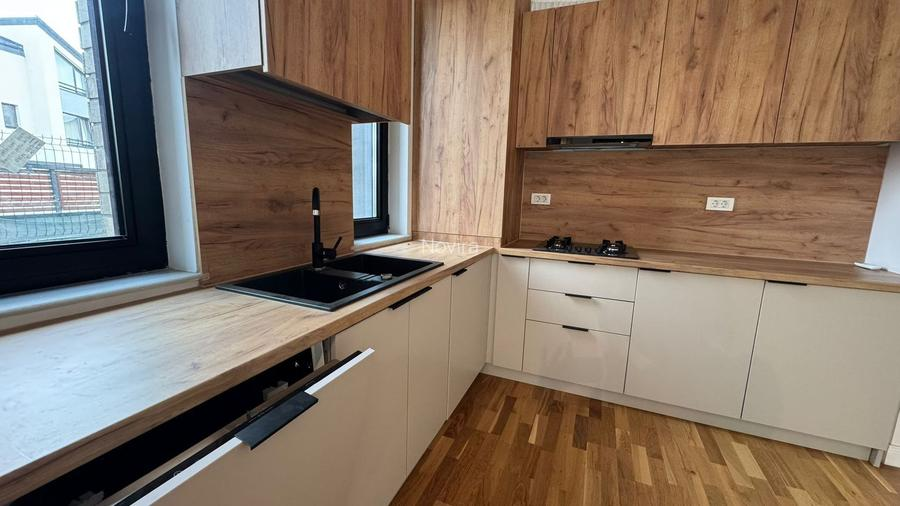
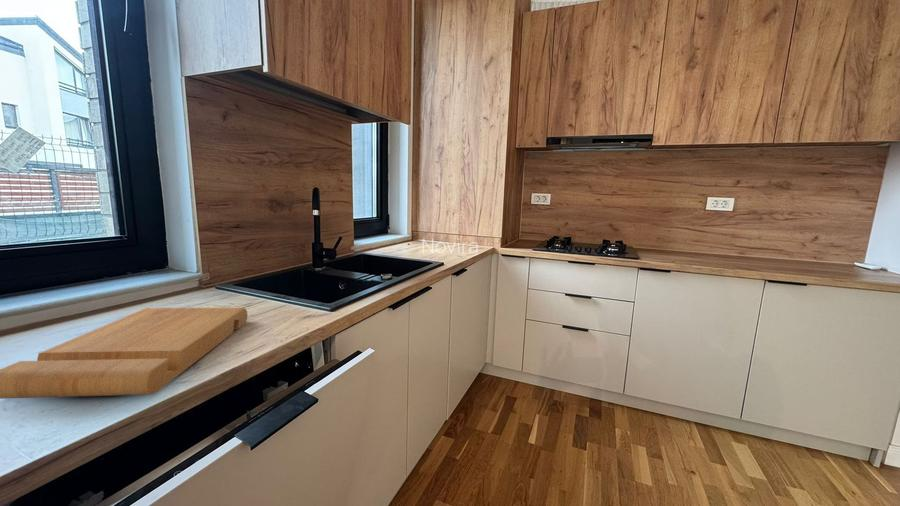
+ cutting board [0,307,248,400]
